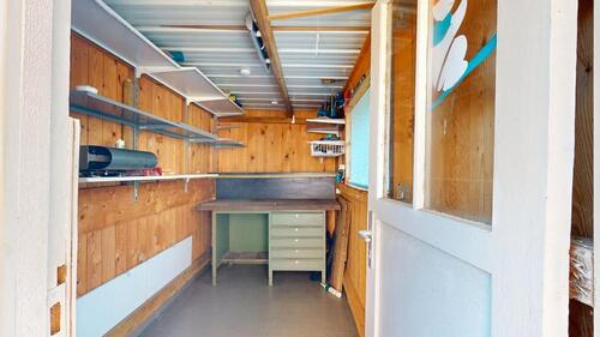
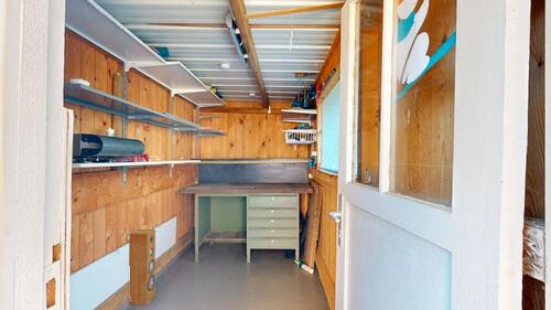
+ speaker [128,228,156,307]
